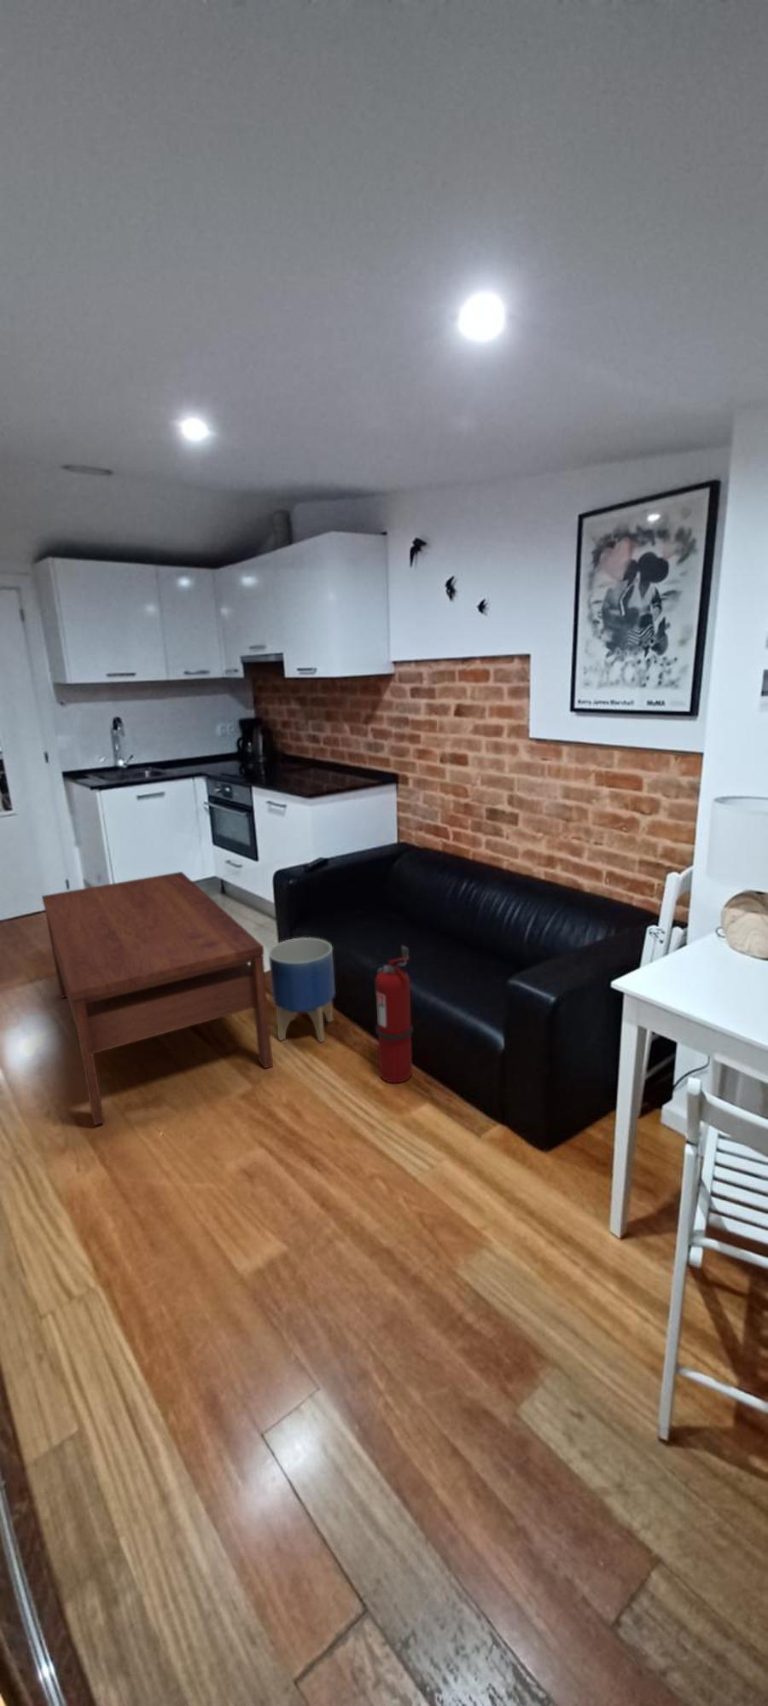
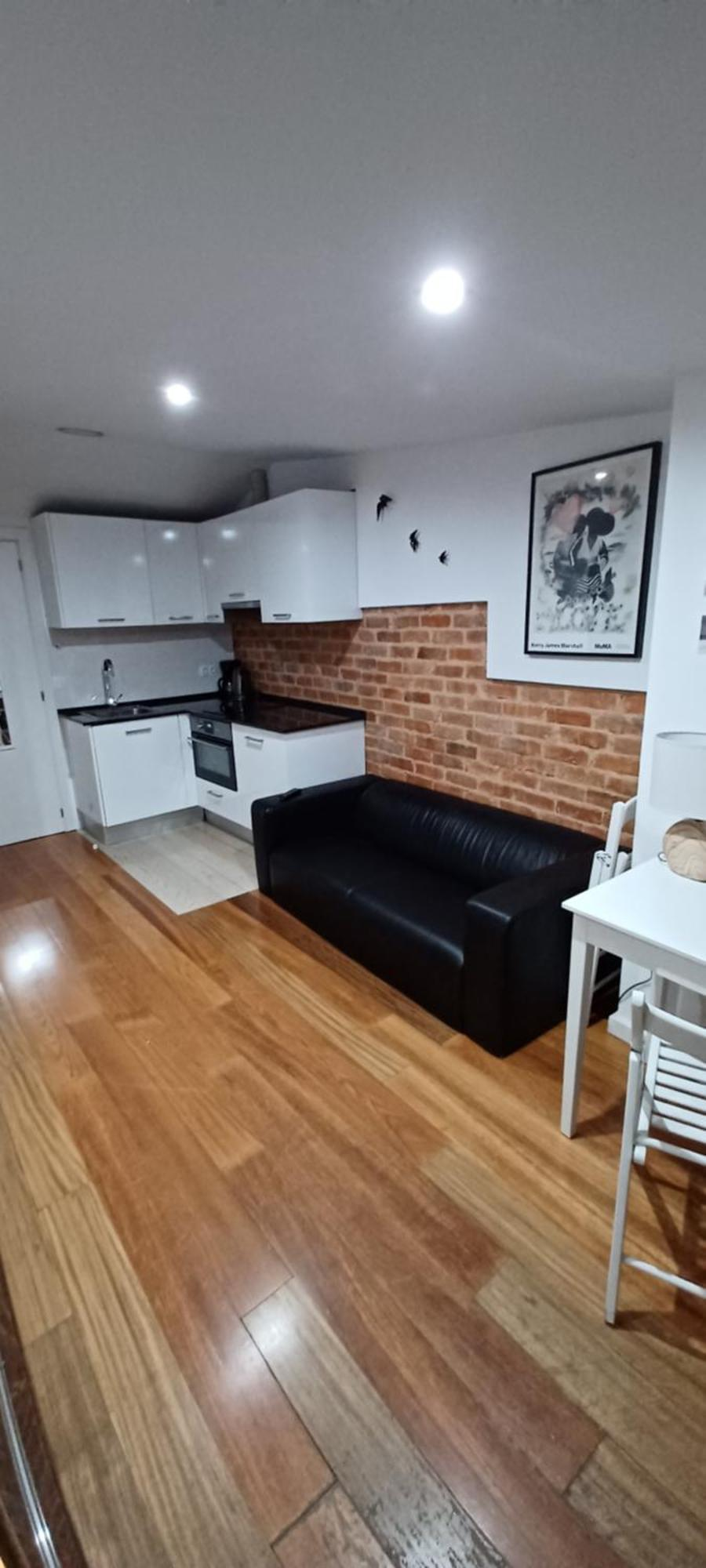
- fire extinguisher [372,945,413,1084]
- coffee table [41,870,274,1126]
- planter [268,937,336,1043]
